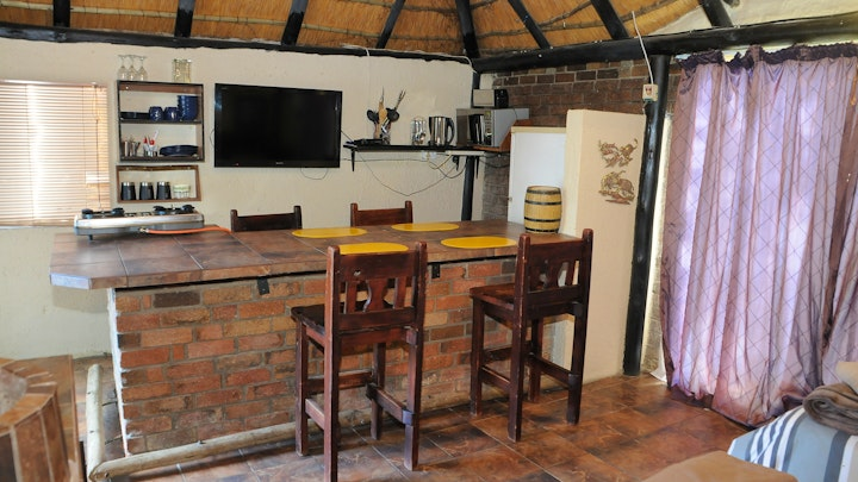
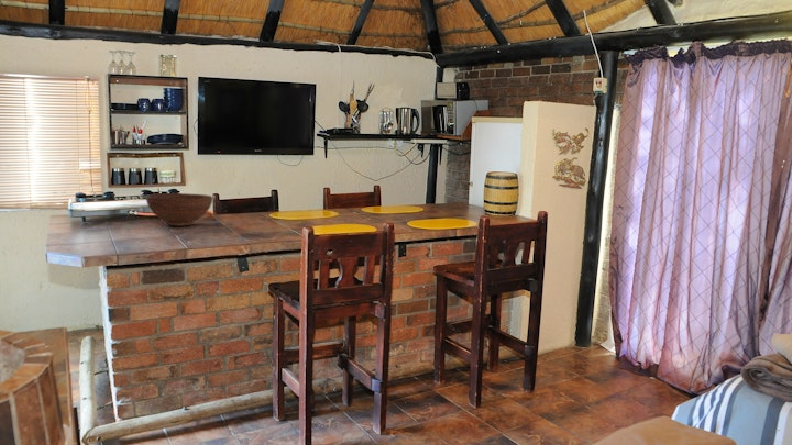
+ fruit bowl [145,192,213,227]
